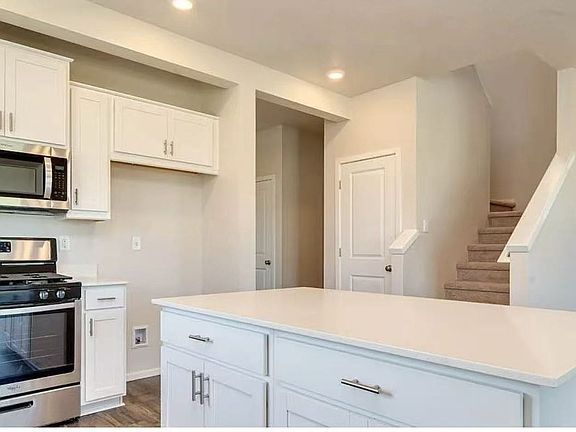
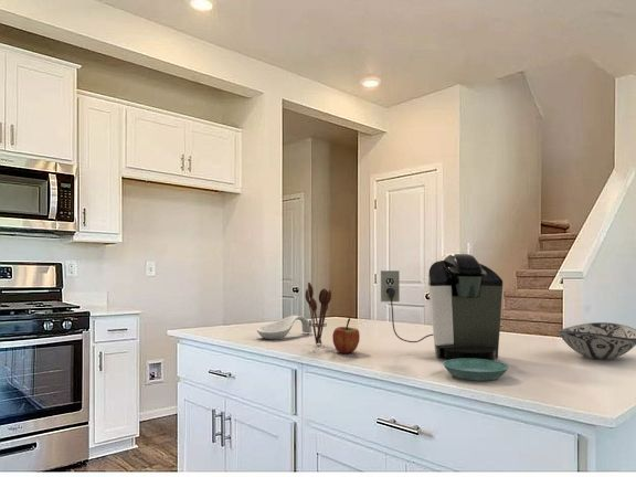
+ decorative bowl [556,321,636,361]
+ utensil holder [304,282,332,346]
+ coffee maker [380,253,504,361]
+ apple [331,317,361,354]
+ saucer [442,359,510,382]
+ spoon rest [256,315,312,341]
